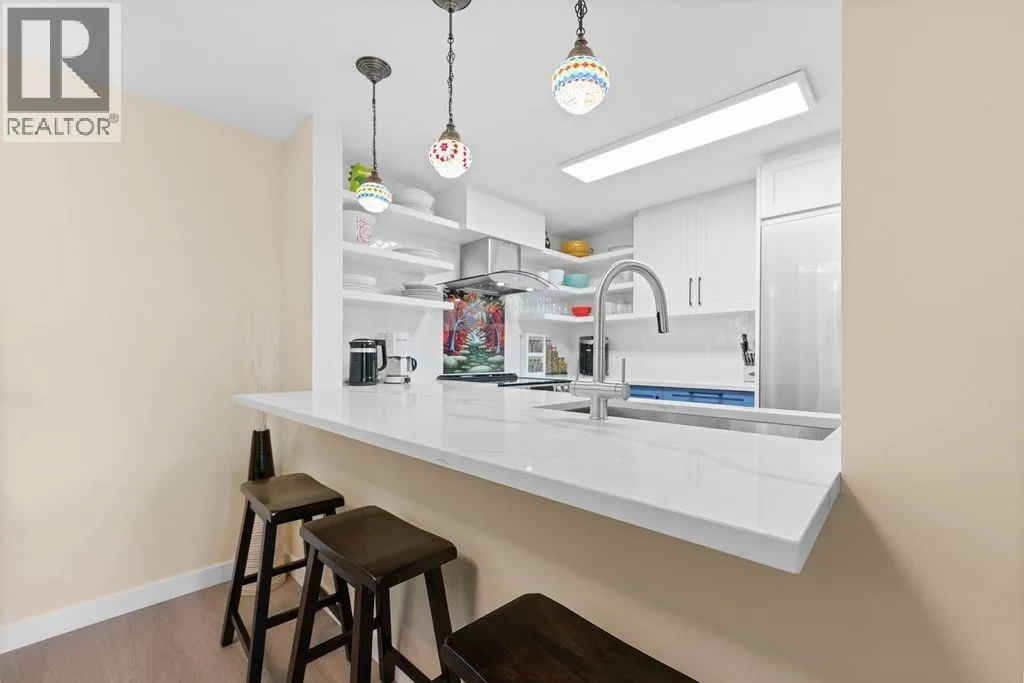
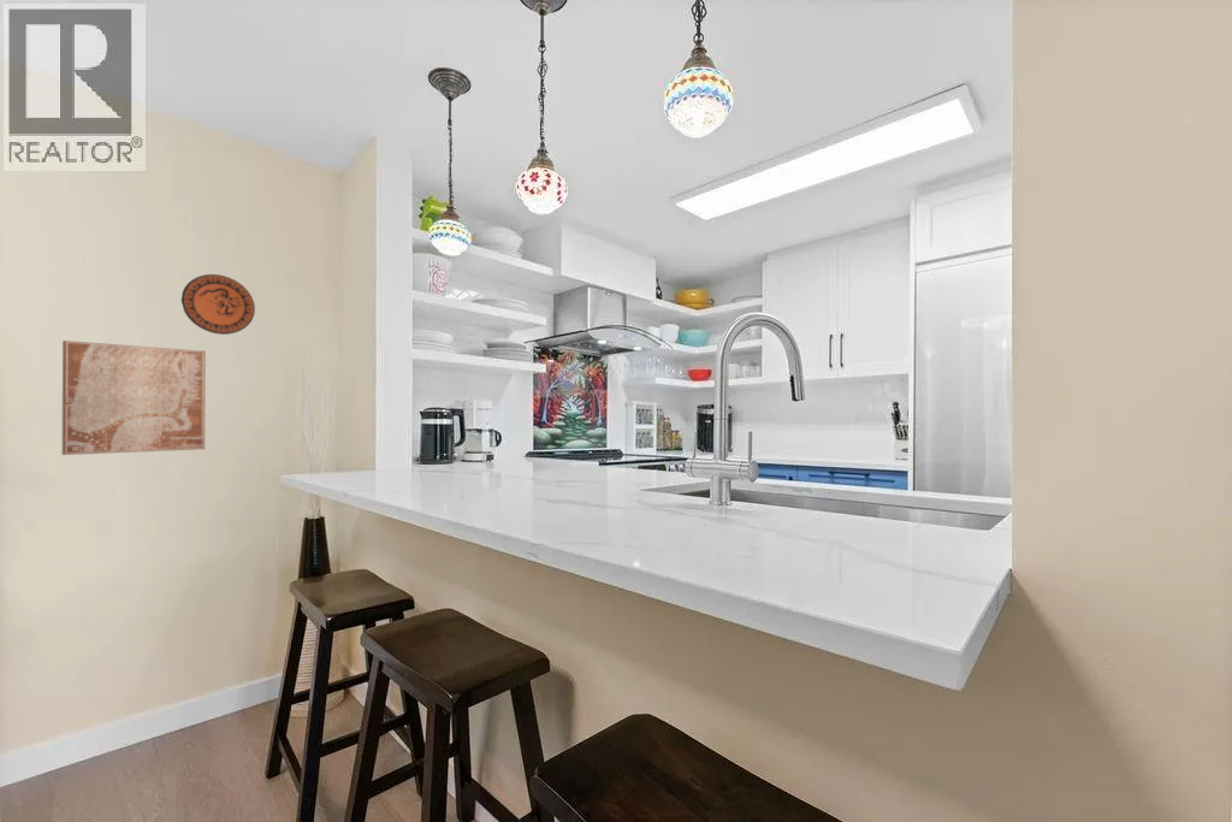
+ wall art [61,339,207,456]
+ decorative plate [180,273,256,336]
